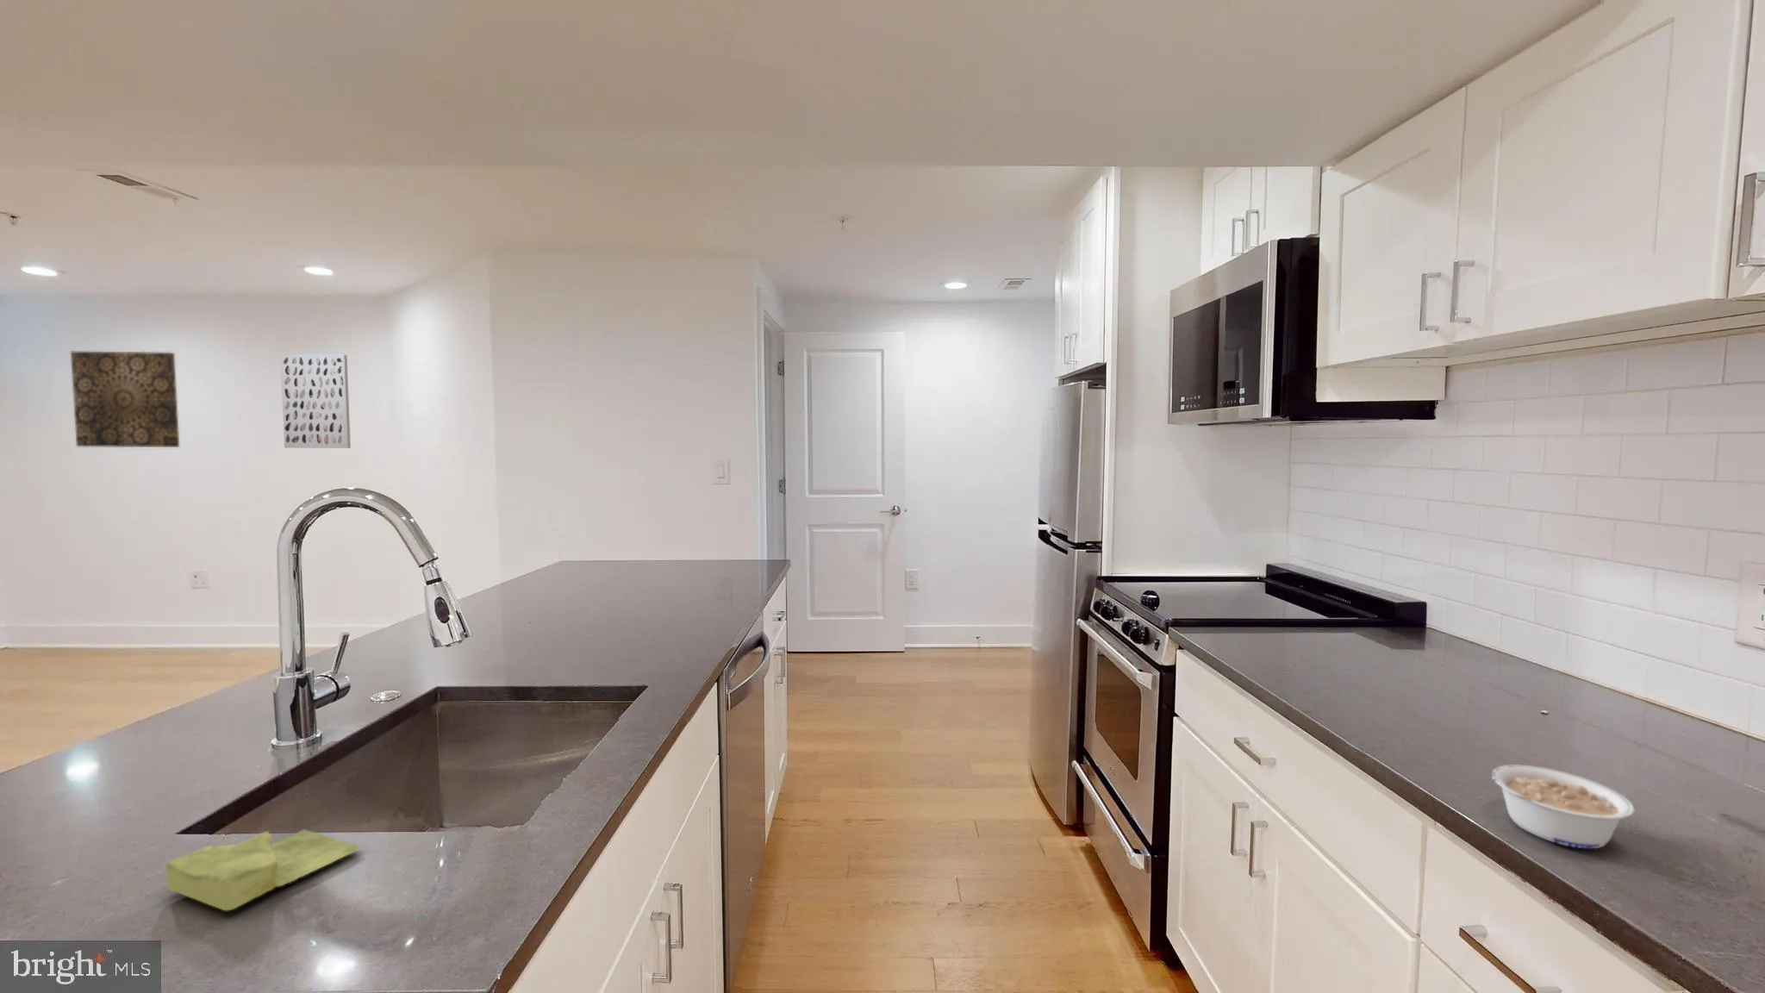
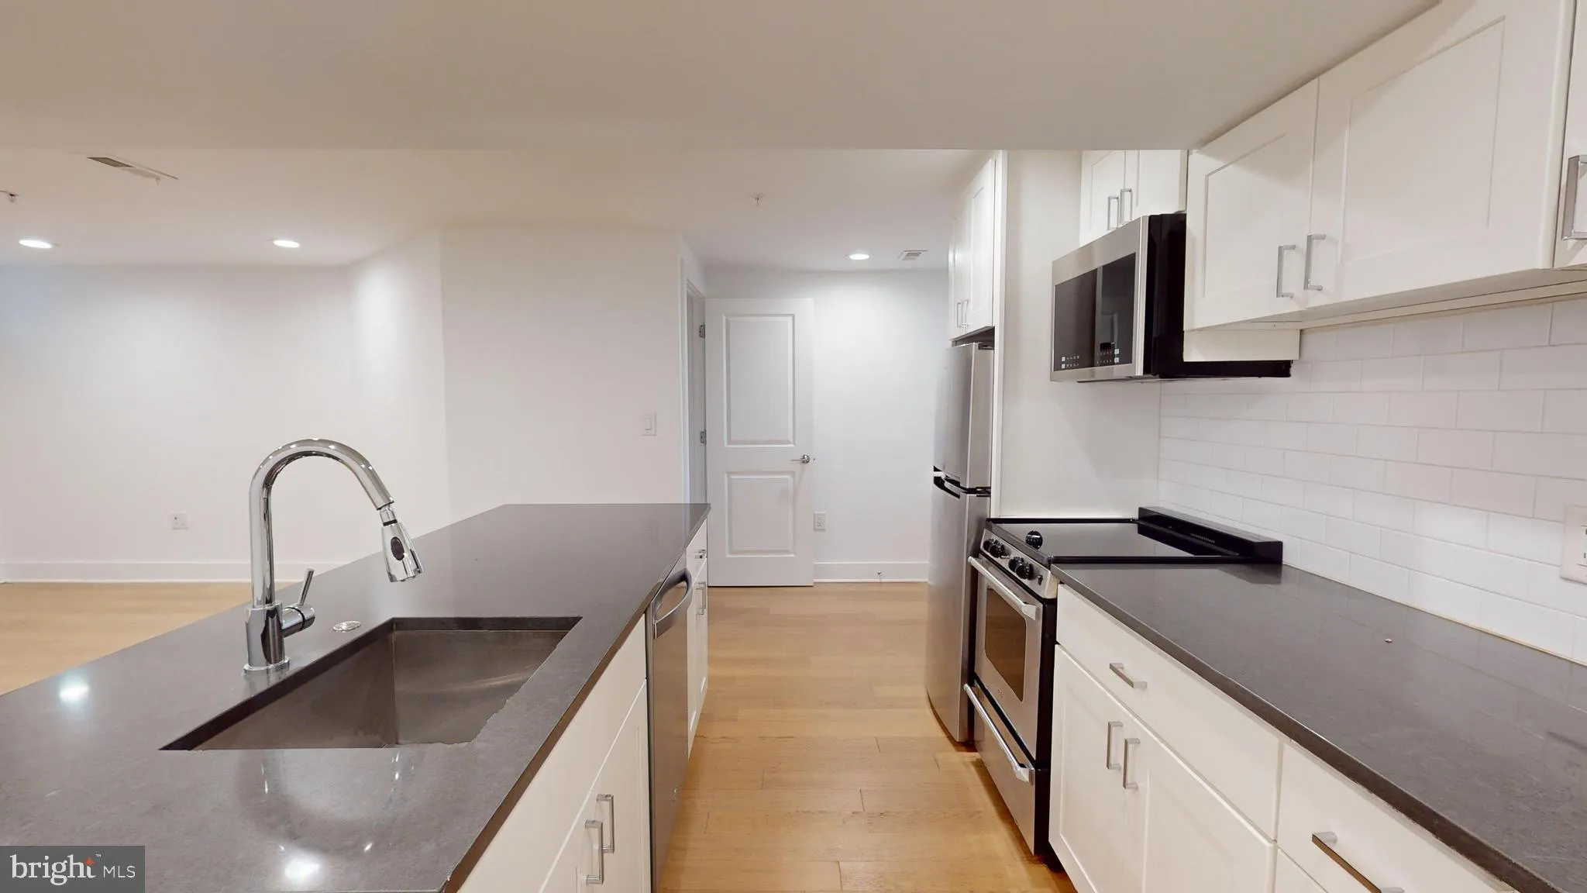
- legume [1491,764,1635,850]
- wall art [70,350,181,449]
- wall art [279,353,352,449]
- sponge [166,828,362,911]
